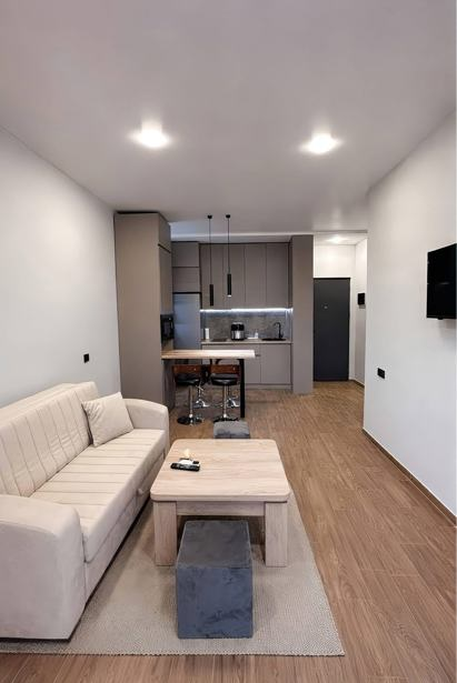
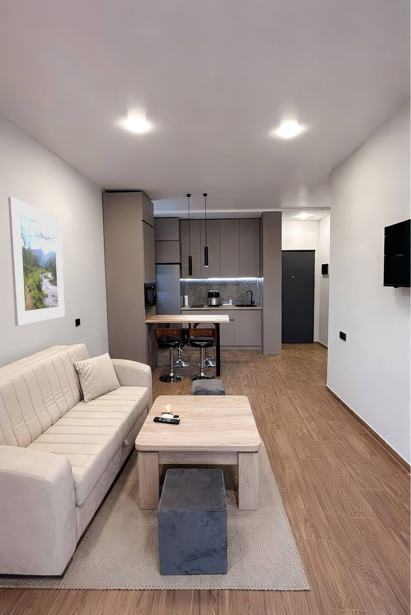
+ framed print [7,196,66,327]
